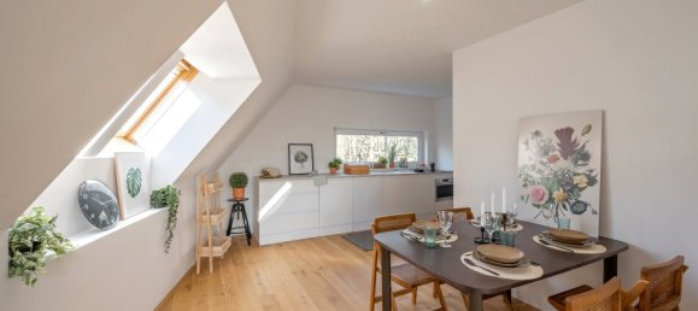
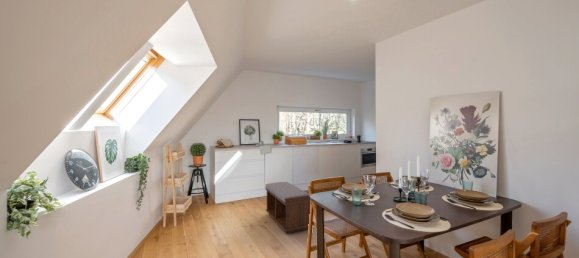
+ bench [265,181,311,234]
